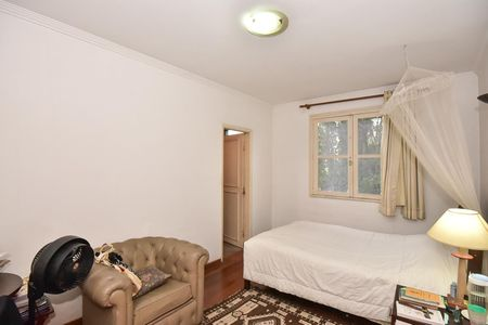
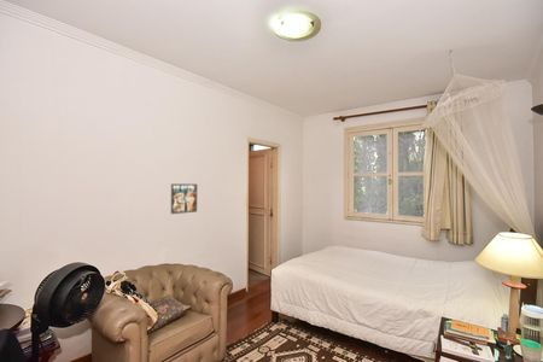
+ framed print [170,182,198,215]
